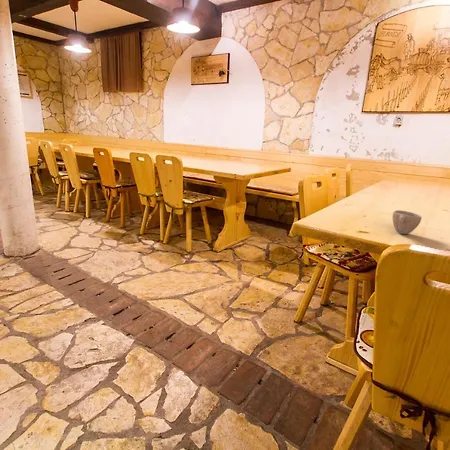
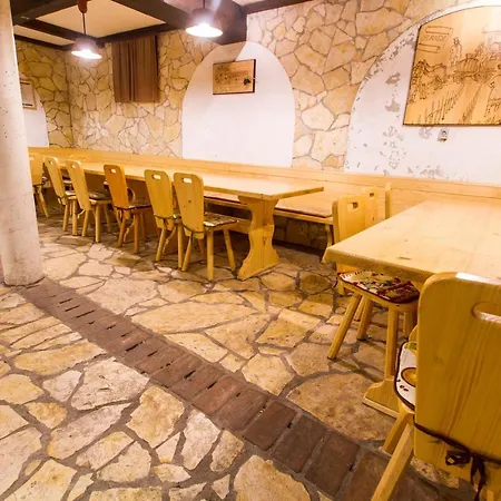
- cup [391,209,422,235]
